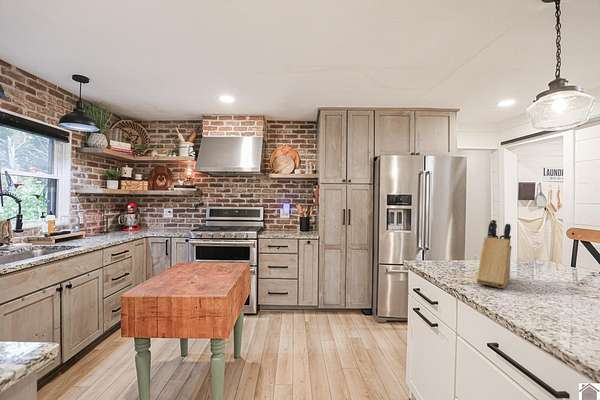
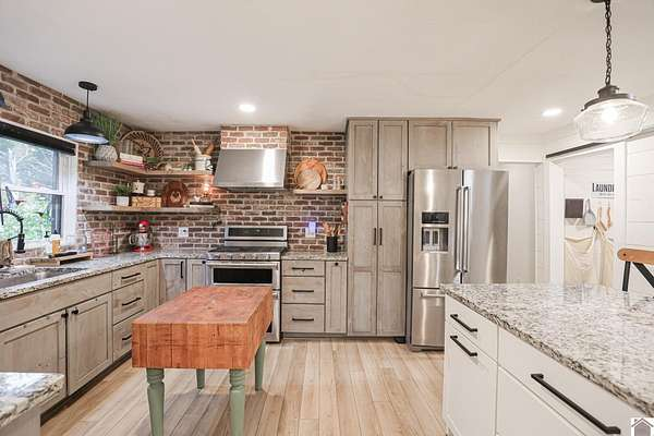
- knife block [476,219,512,289]
